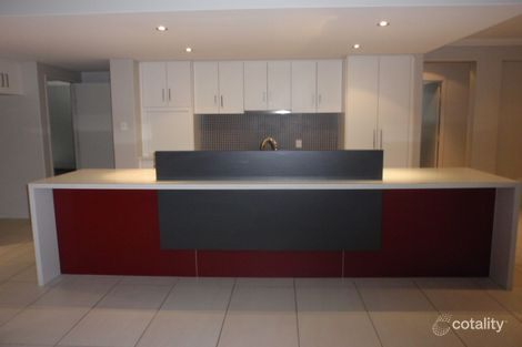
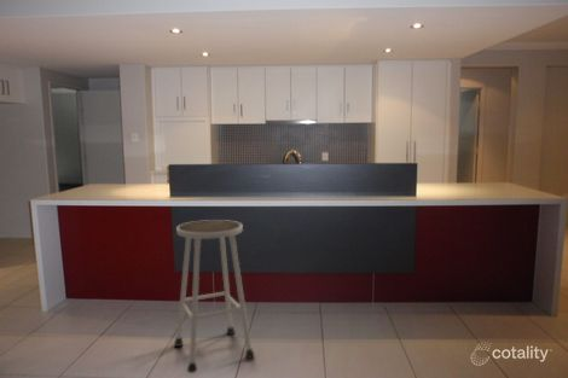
+ stool [173,219,256,374]
